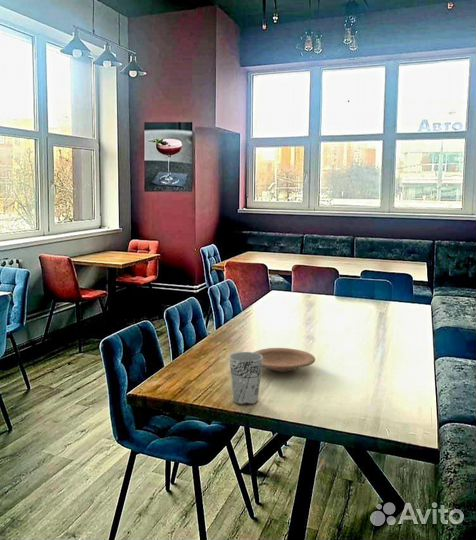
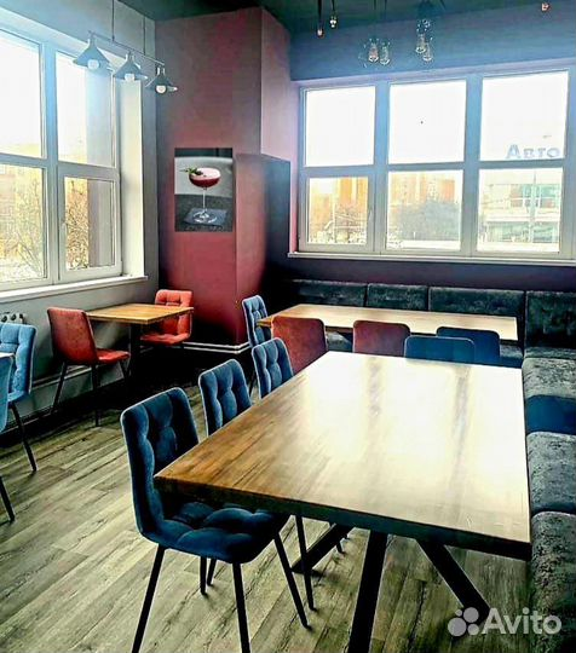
- plate [253,347,316,373]
- cup [228,351,263,406]
